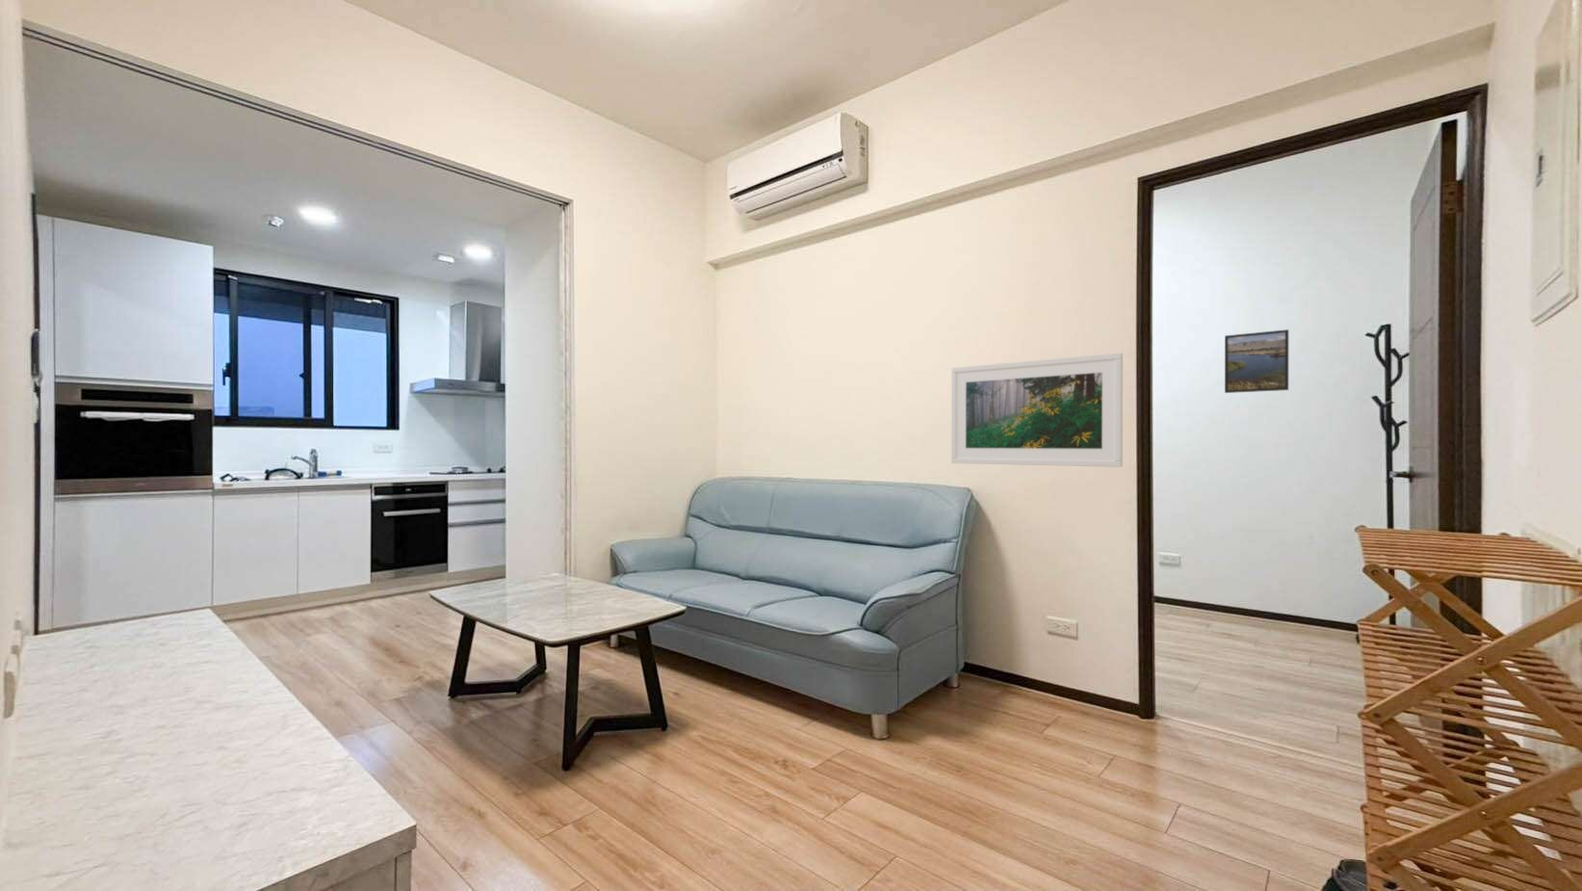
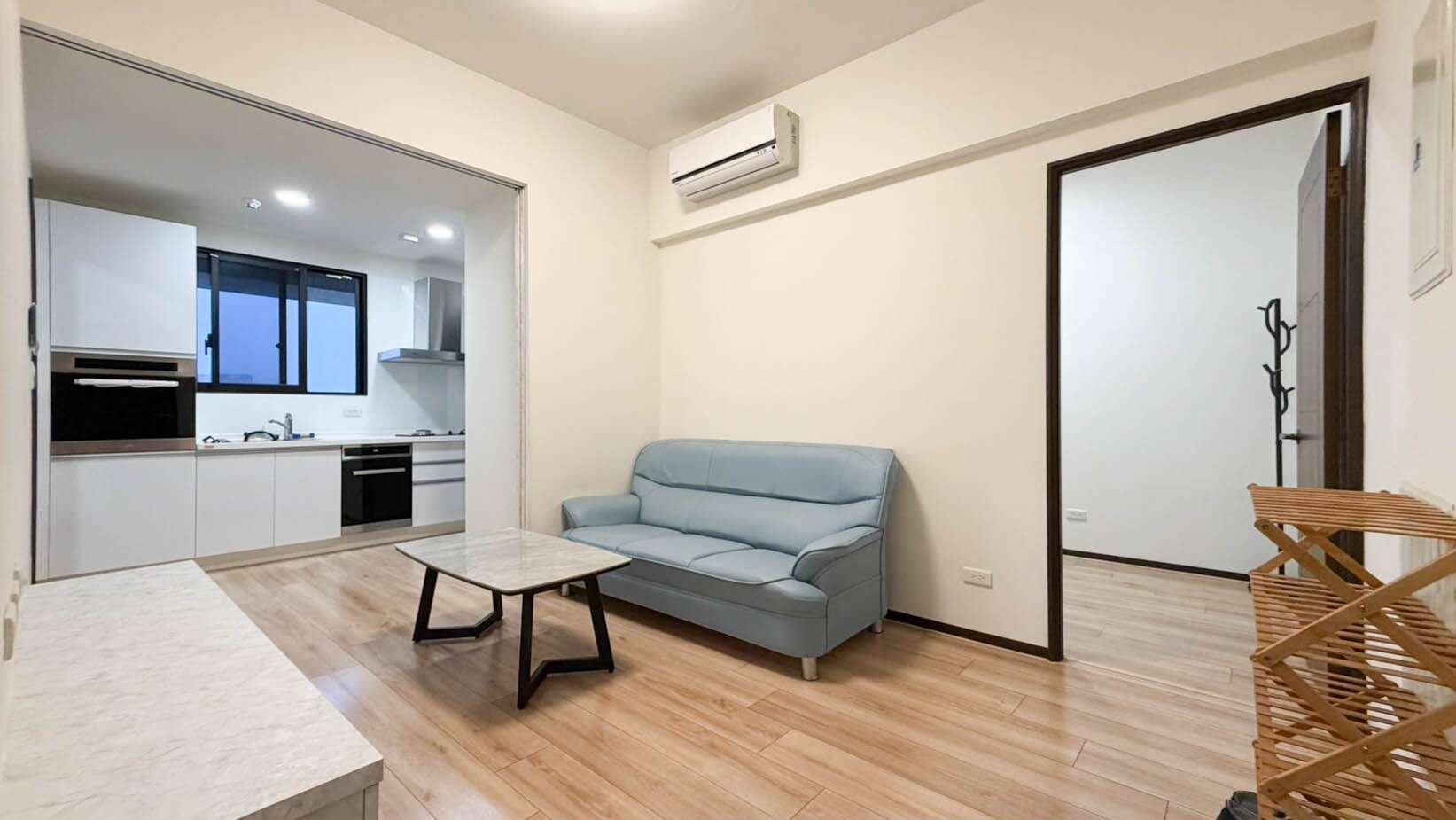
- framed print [951,352,1123,468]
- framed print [1223,328,1290,394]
